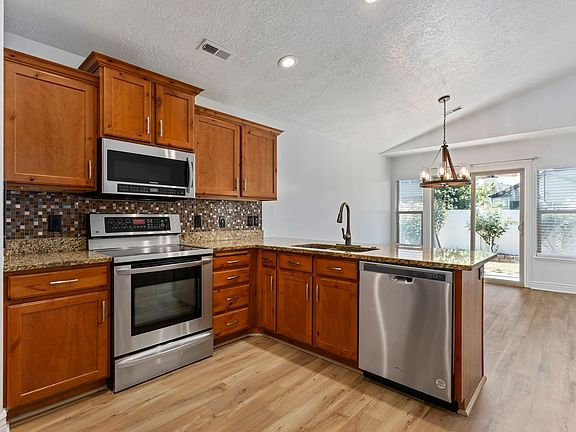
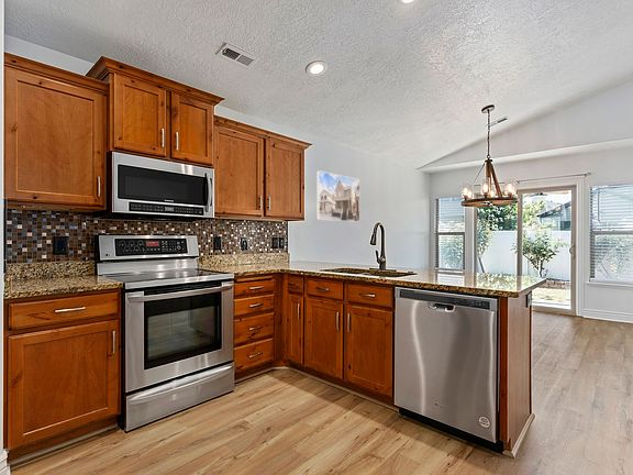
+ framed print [315,169,360,223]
